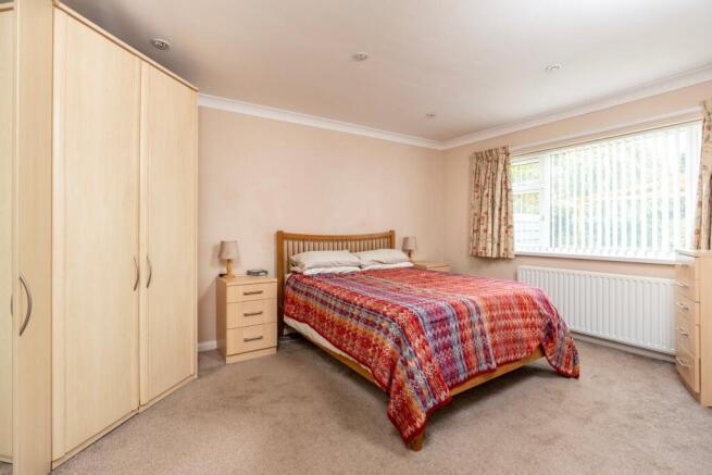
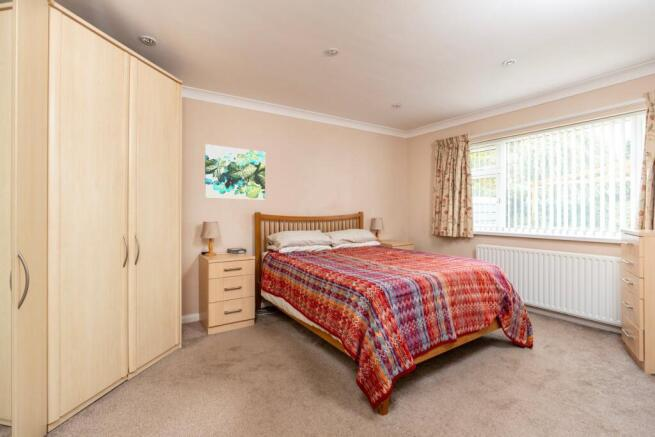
+ wall art [204,143,266,201]
